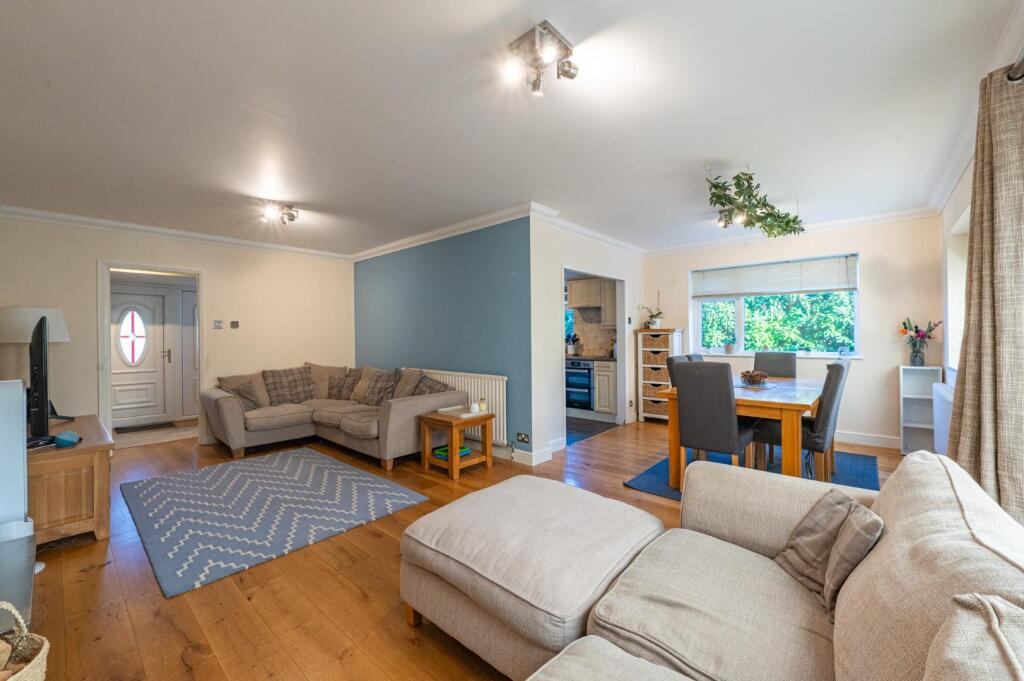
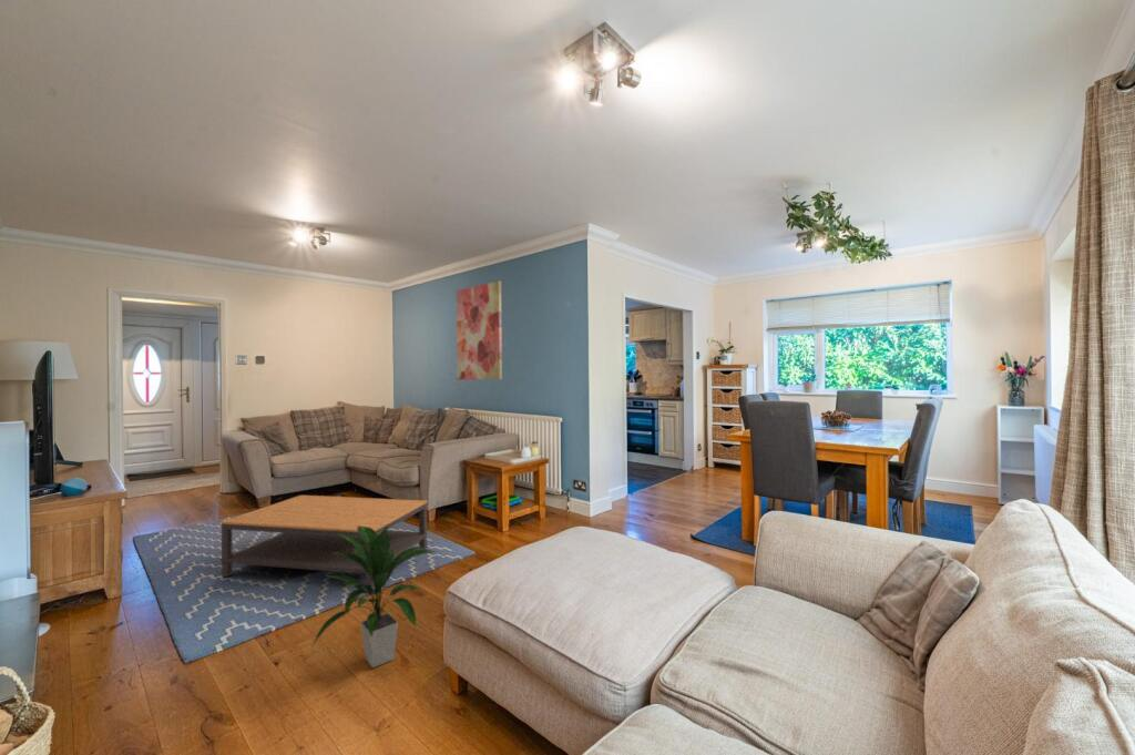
+ coffee table [219,494,429,589]
+ indoor plant [309,524,438,669]
+ wall art [456,279,503,380]
